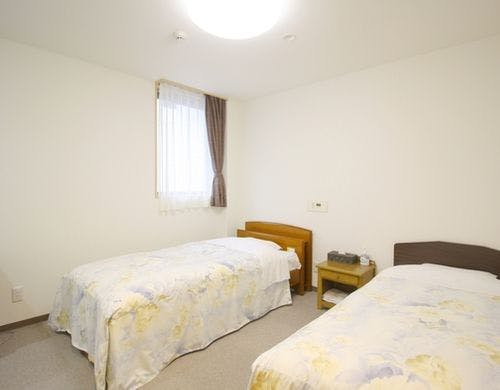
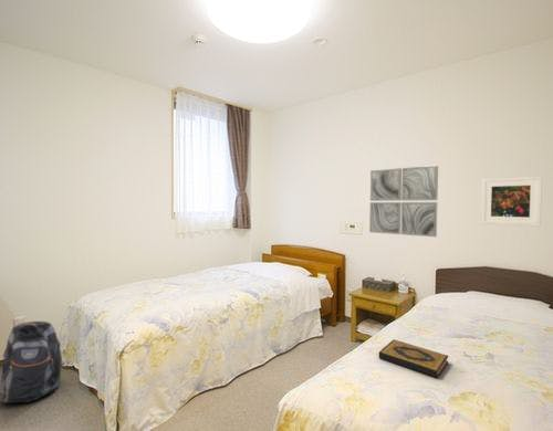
+ backpack [0,320,63,404]
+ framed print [480,175,543,228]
+ hardback book [378,338,449,379]
+ wall art [368,165,439,238]
